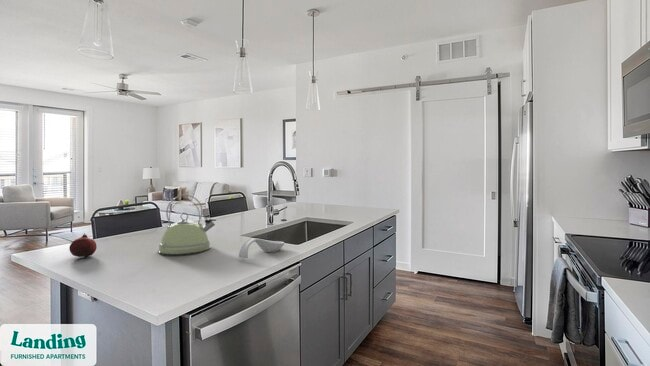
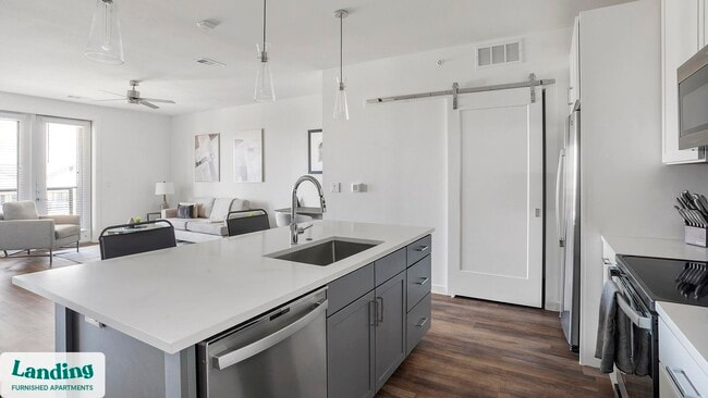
- fruit [68,232,98,259]
- spoon rest [238,237,285,259]
- kettle [157,194,217,255]
